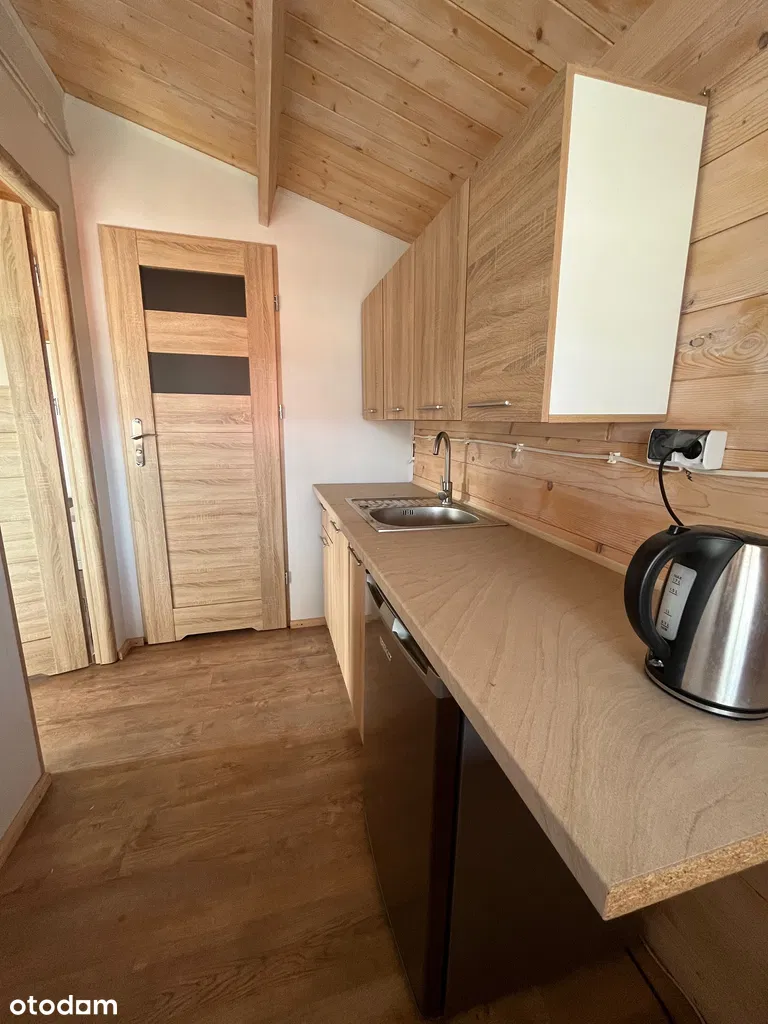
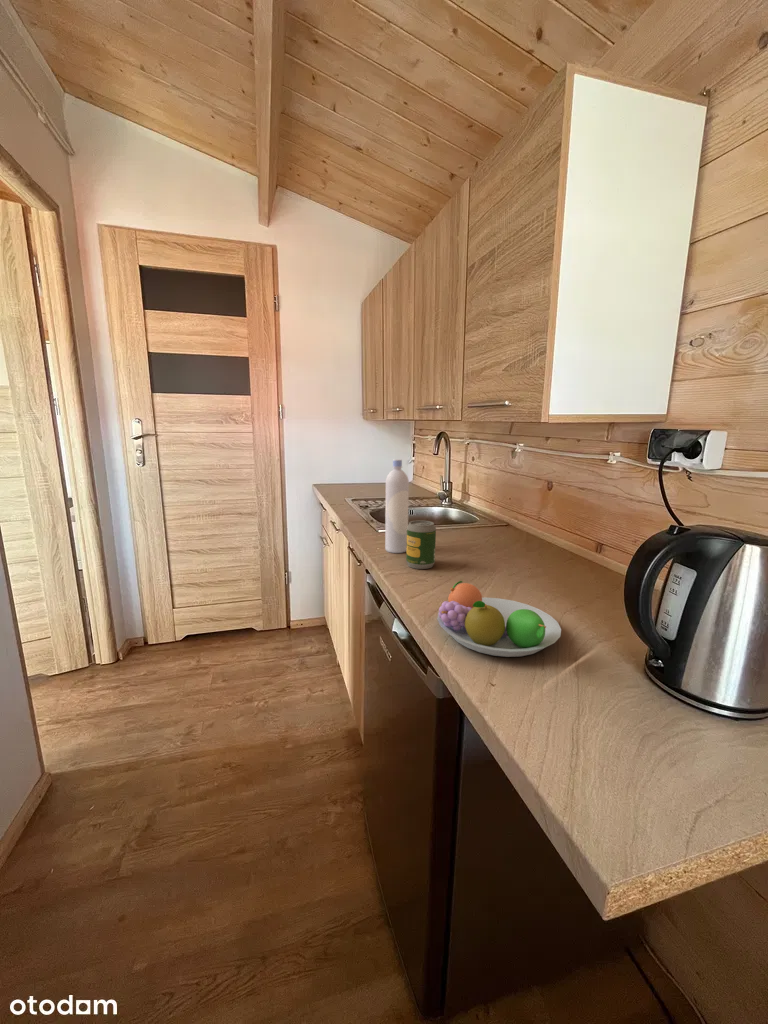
+ bottle [384,458,410,554]
+ soda can [405,519,437,570]
+ fruit bowl [436,580,562,658]
